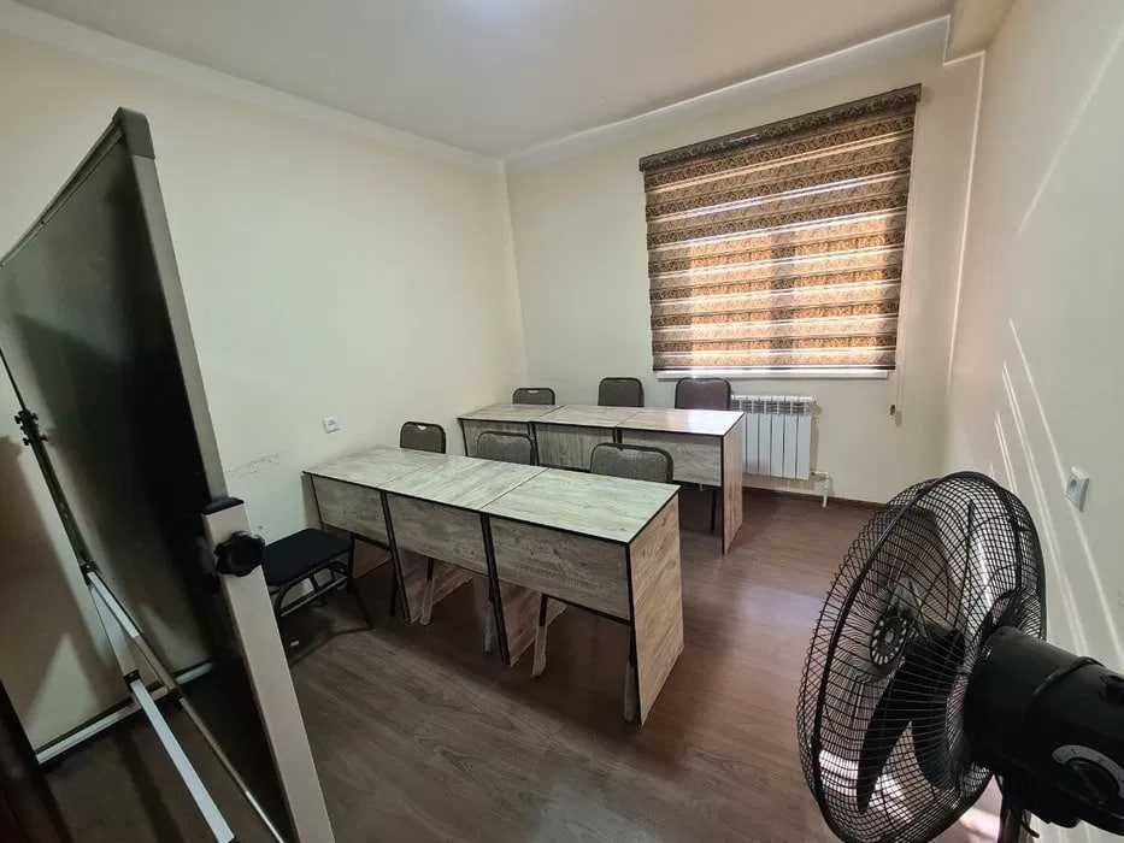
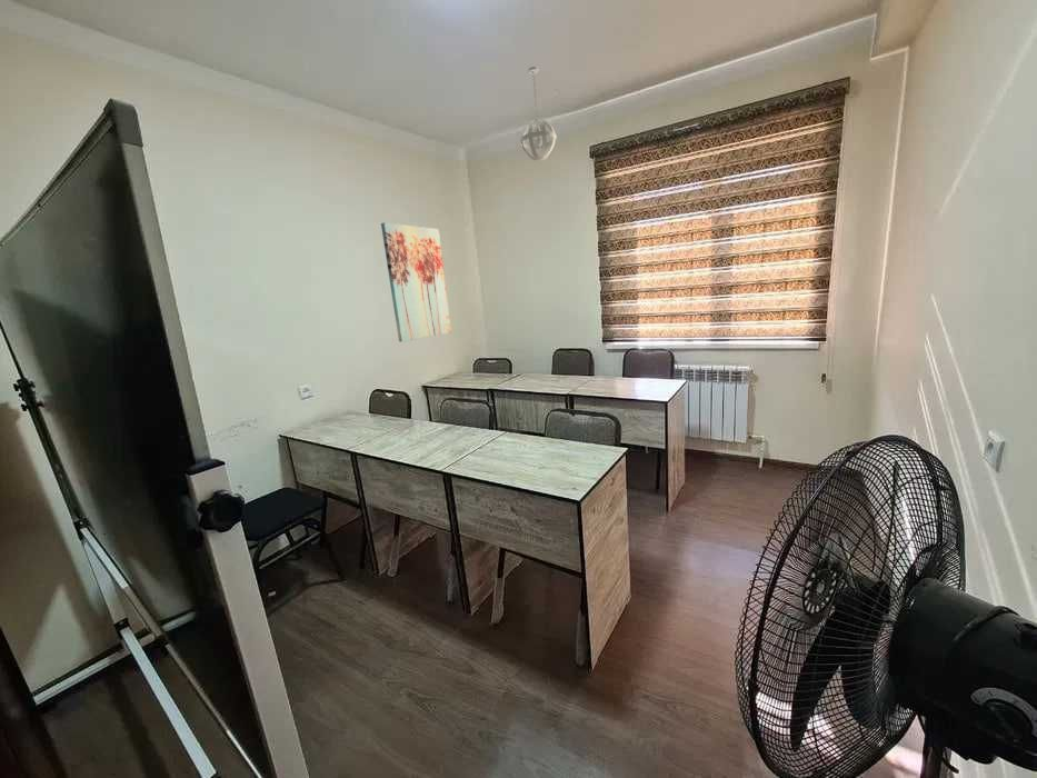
+ wall art [380,221,452,342]
+ pendant light [519,66,558,161]
